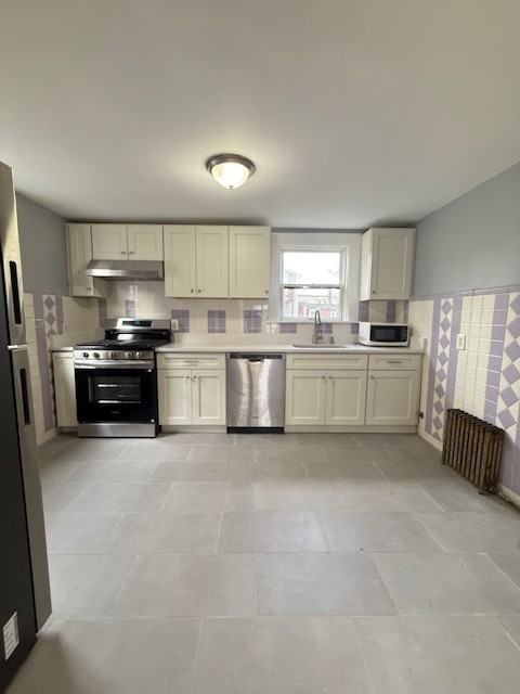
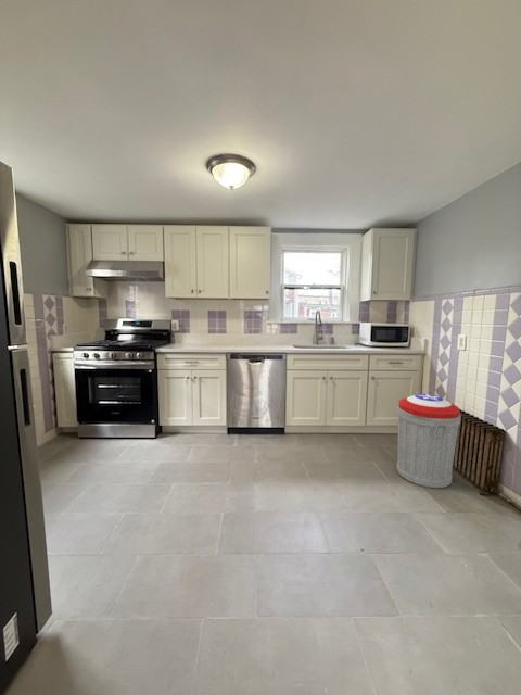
+ trash can [396,393,462,490]
